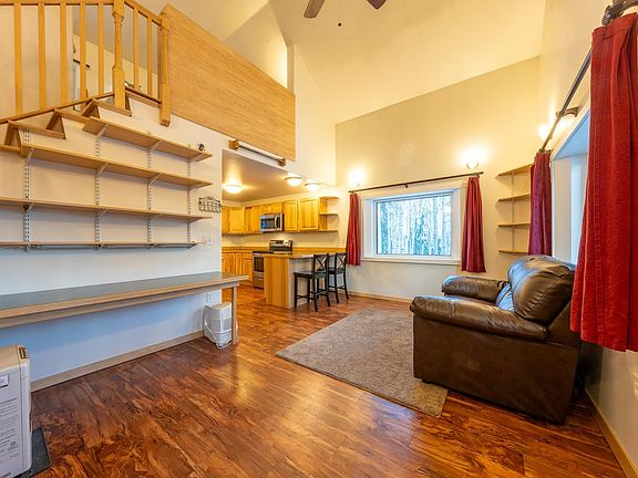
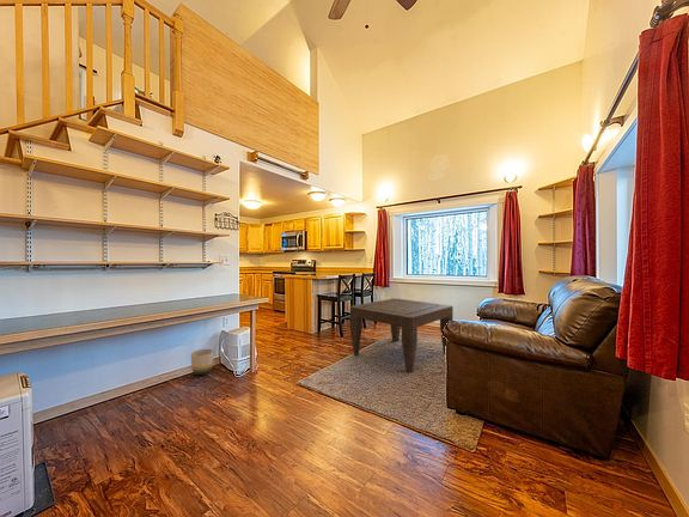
+ coffee table [349,297,455,375]
+ planter [190,348,214,376]
